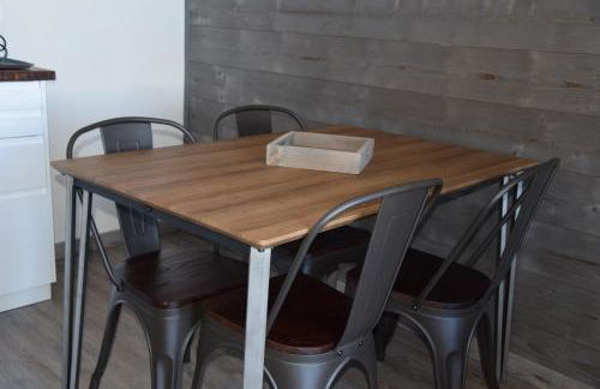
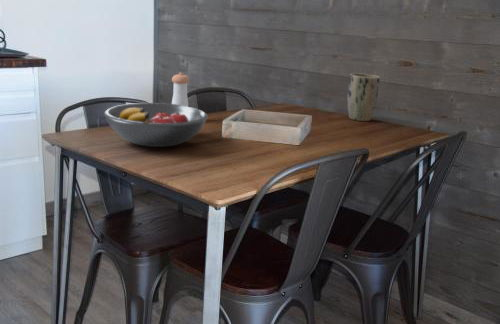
+ plant pot [347,73,381,122]
+ fruit bowl [103,102,209,148]
+ pepper shaker [171,72,190,106]
